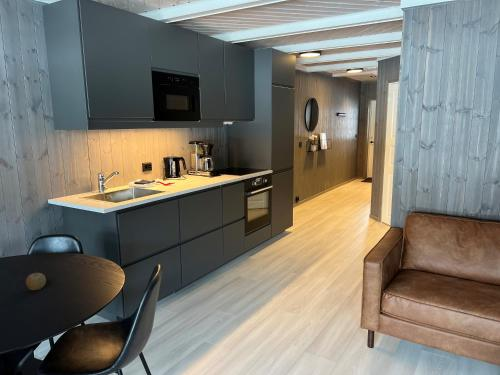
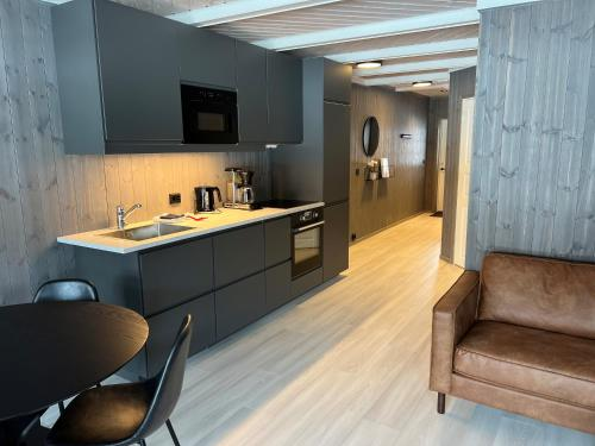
- fruit [25,270,47,291]
